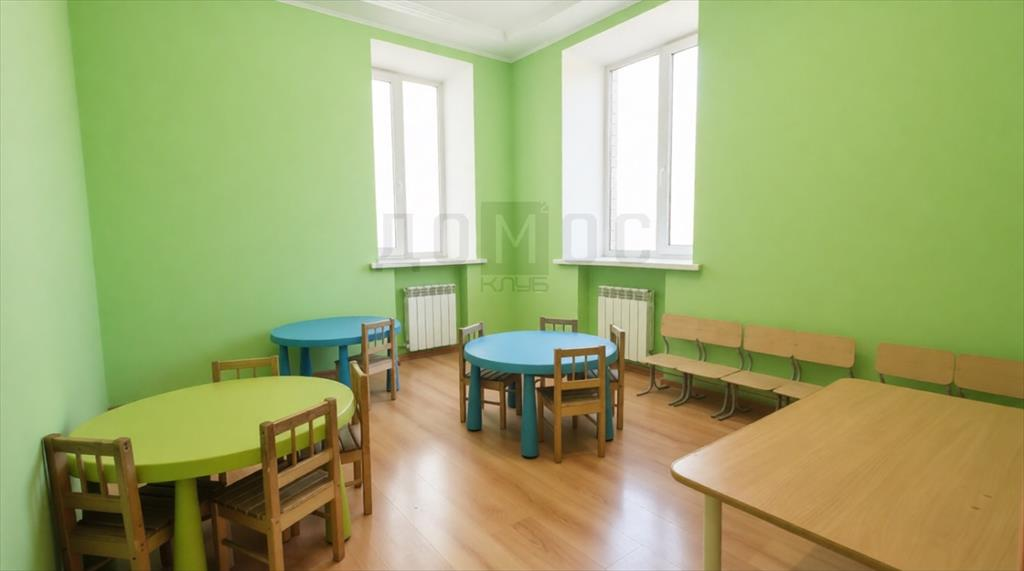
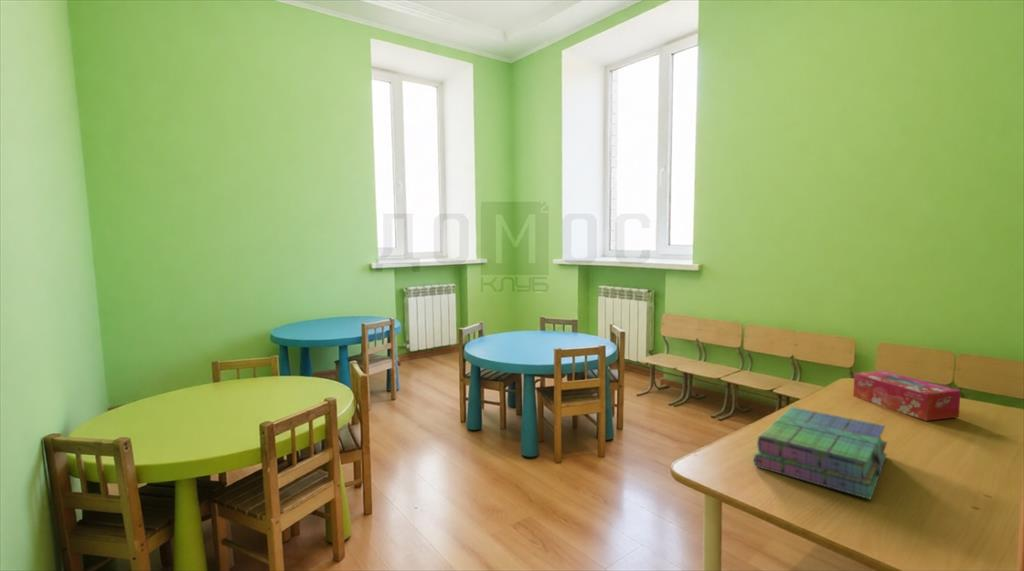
+ stack of books [753,406,888,501]
+ tissue box [852,370,961,422]
